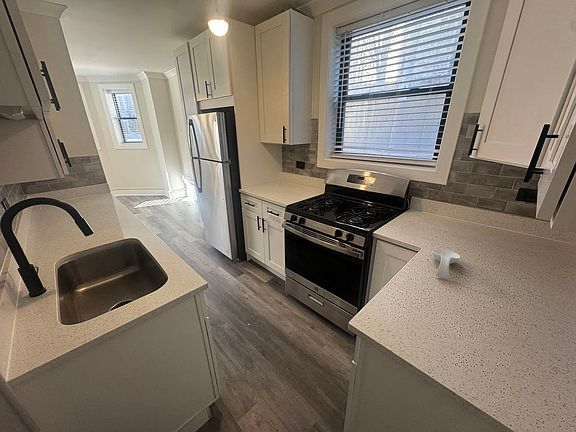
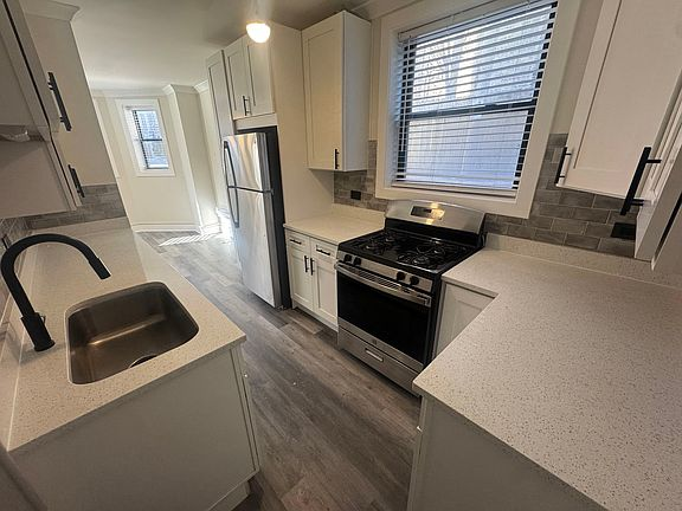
- spoon rest [431,248,461,280]
